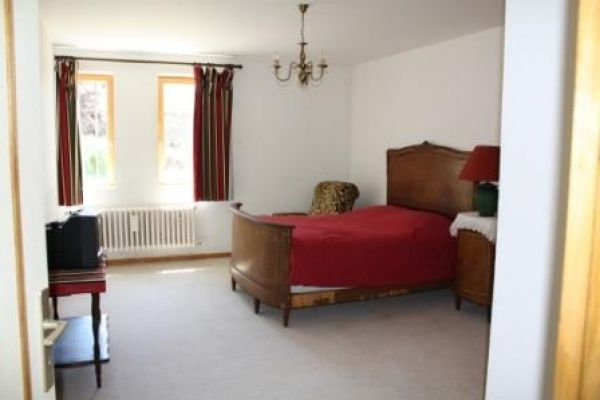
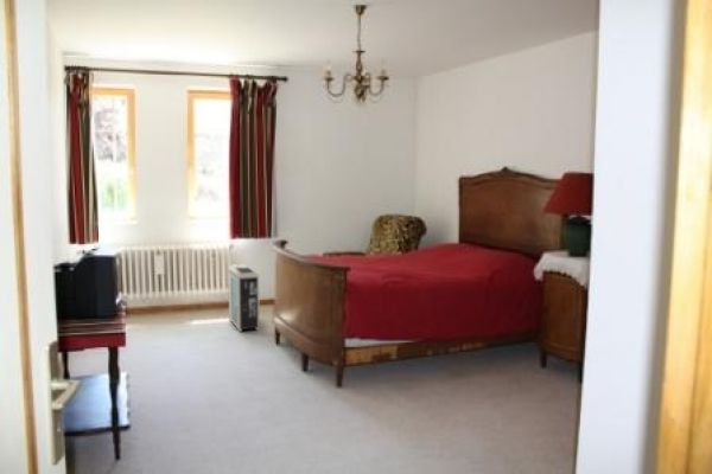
+ air purifier [227,263,261,333]
